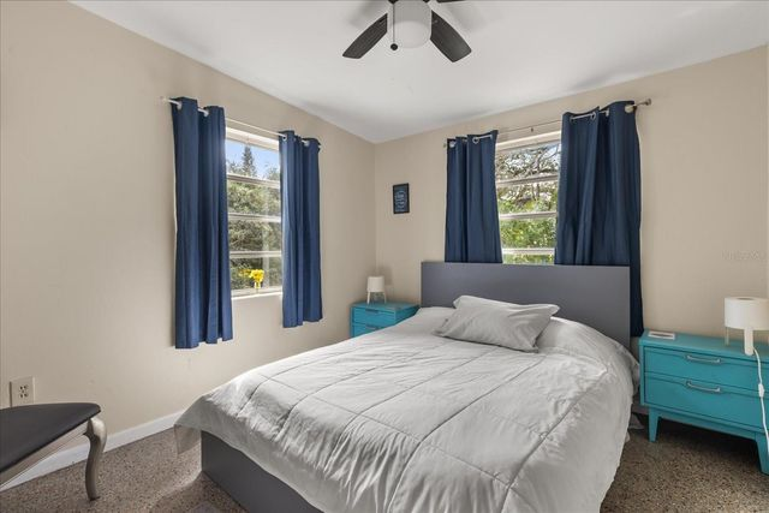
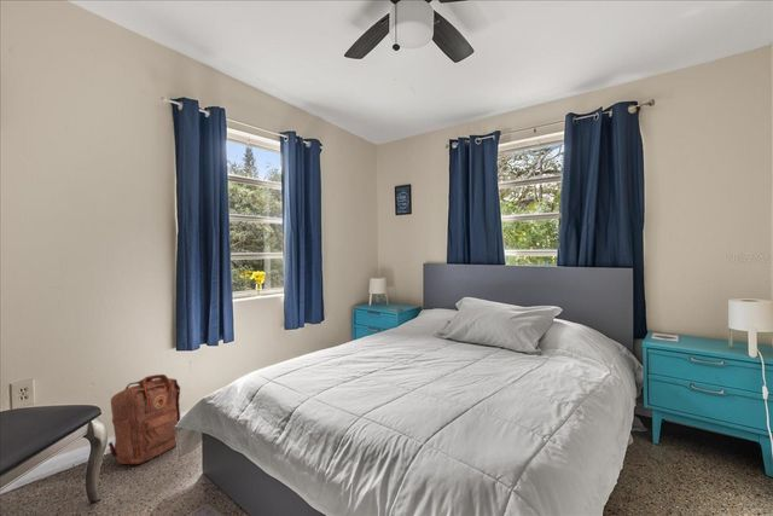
+ backpack [107,373,181,465]
